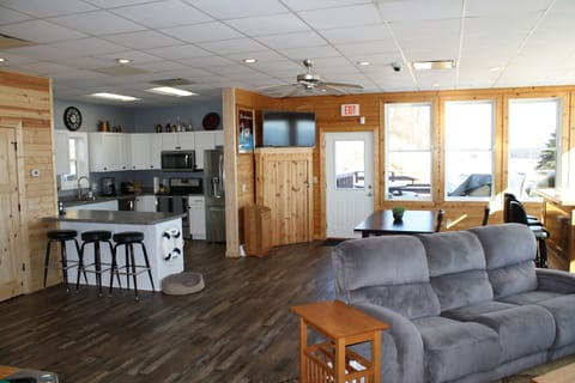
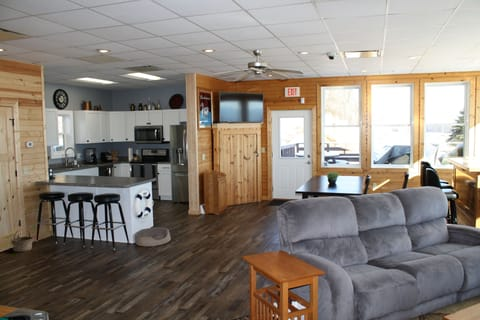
+ basket [10,228,35,253]
